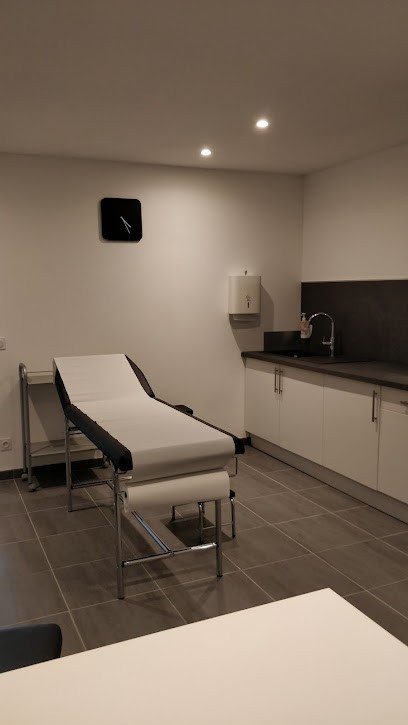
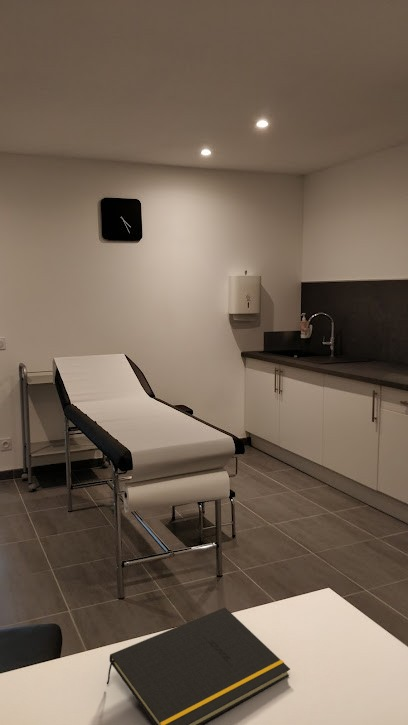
+ notepad [106,607,291,725]
